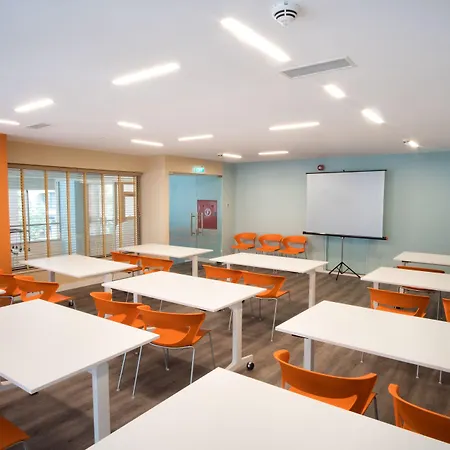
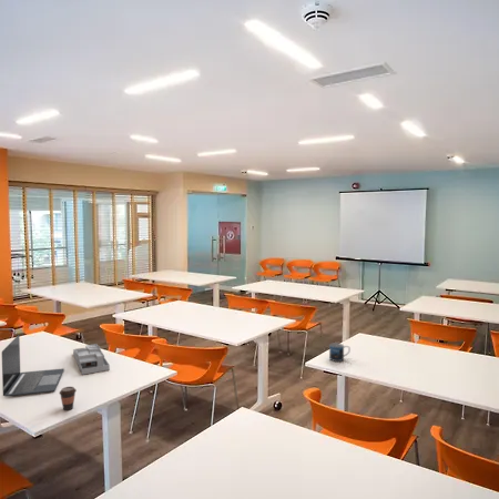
+ mug [328,342,352,363]
+ desk organizer [72,343,111,376]
+ coffee cup [58,386,78,411]
+ laptop [1,334,65,398]
